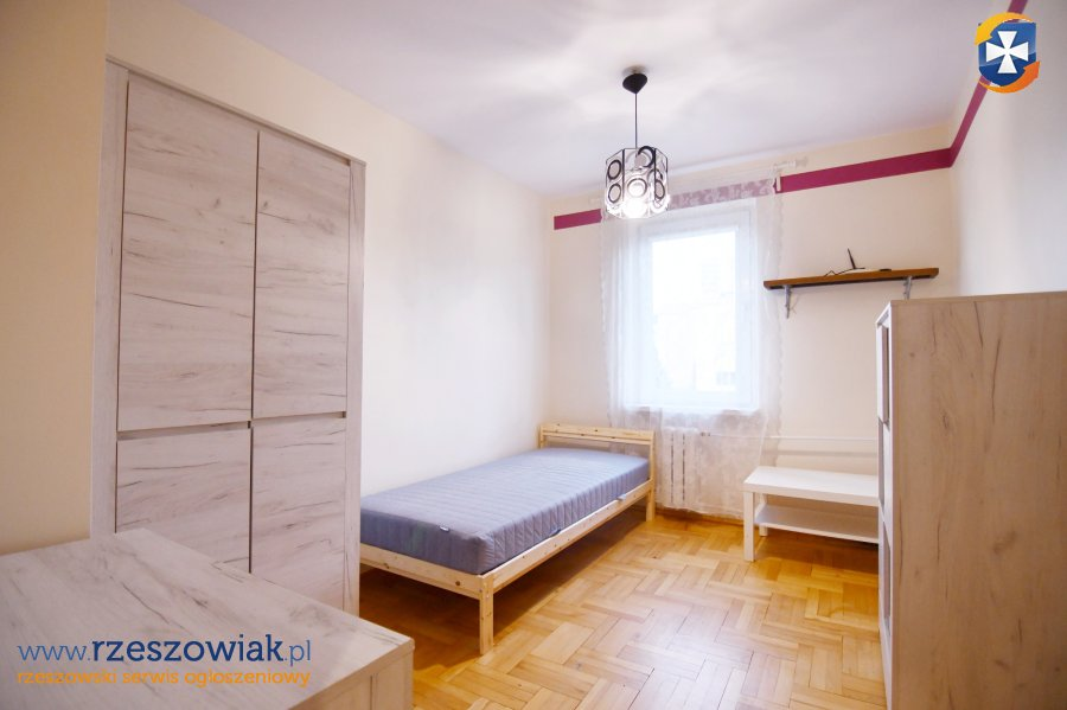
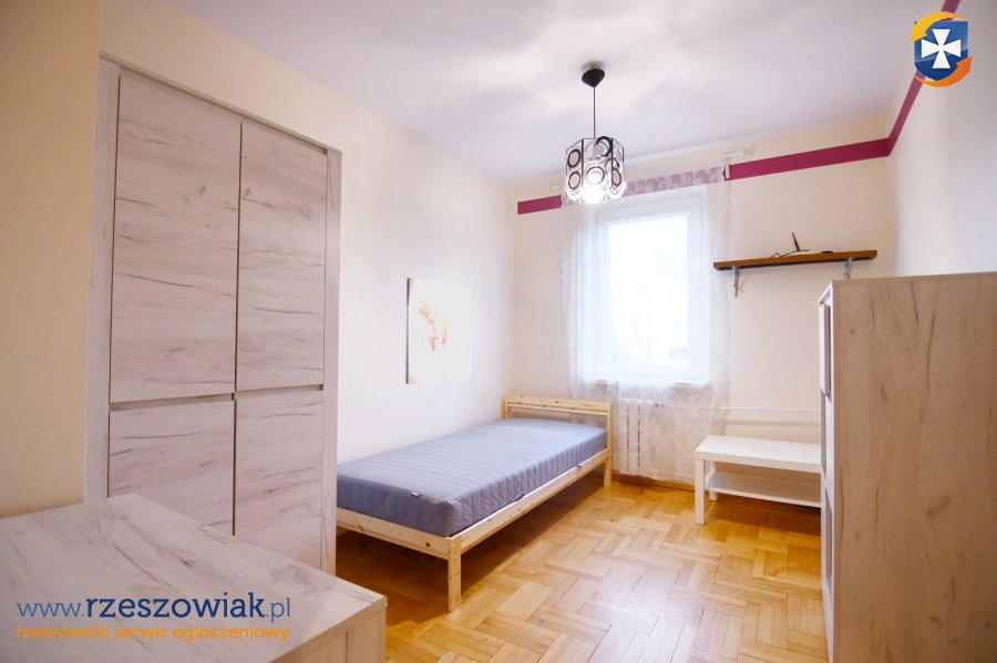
+ wall art [404,277,472,385]
